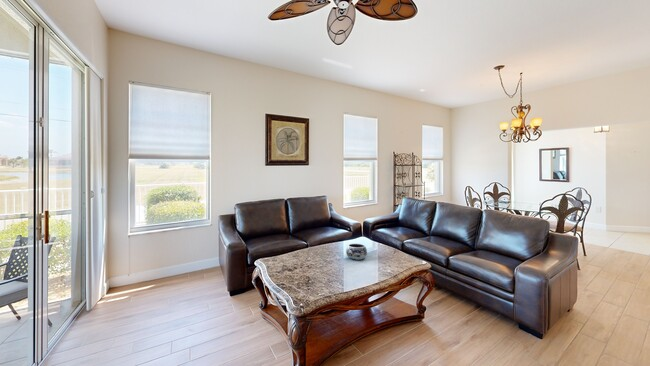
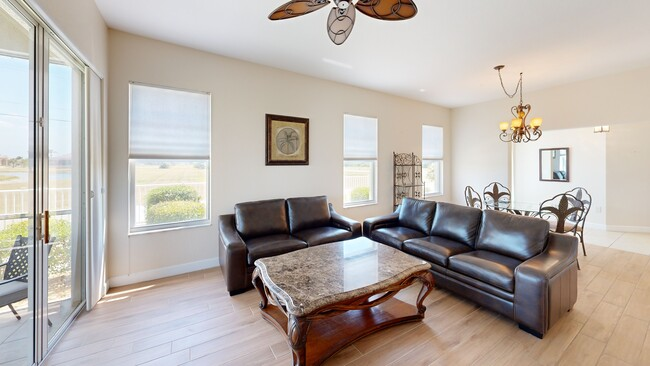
- decorative bowl [345,243,368,261]
